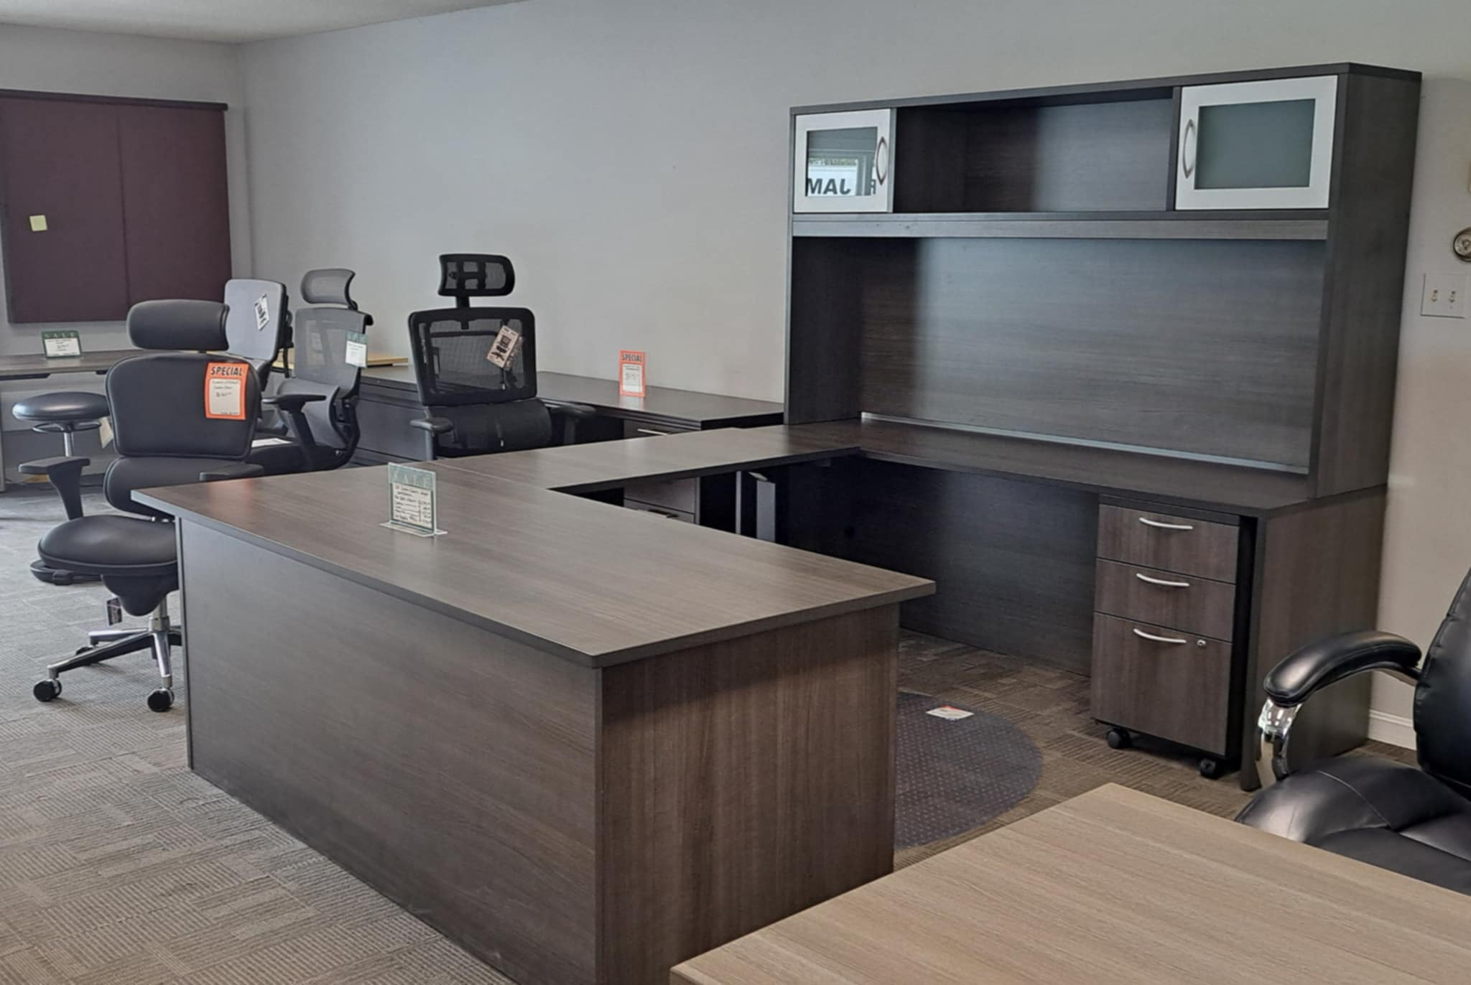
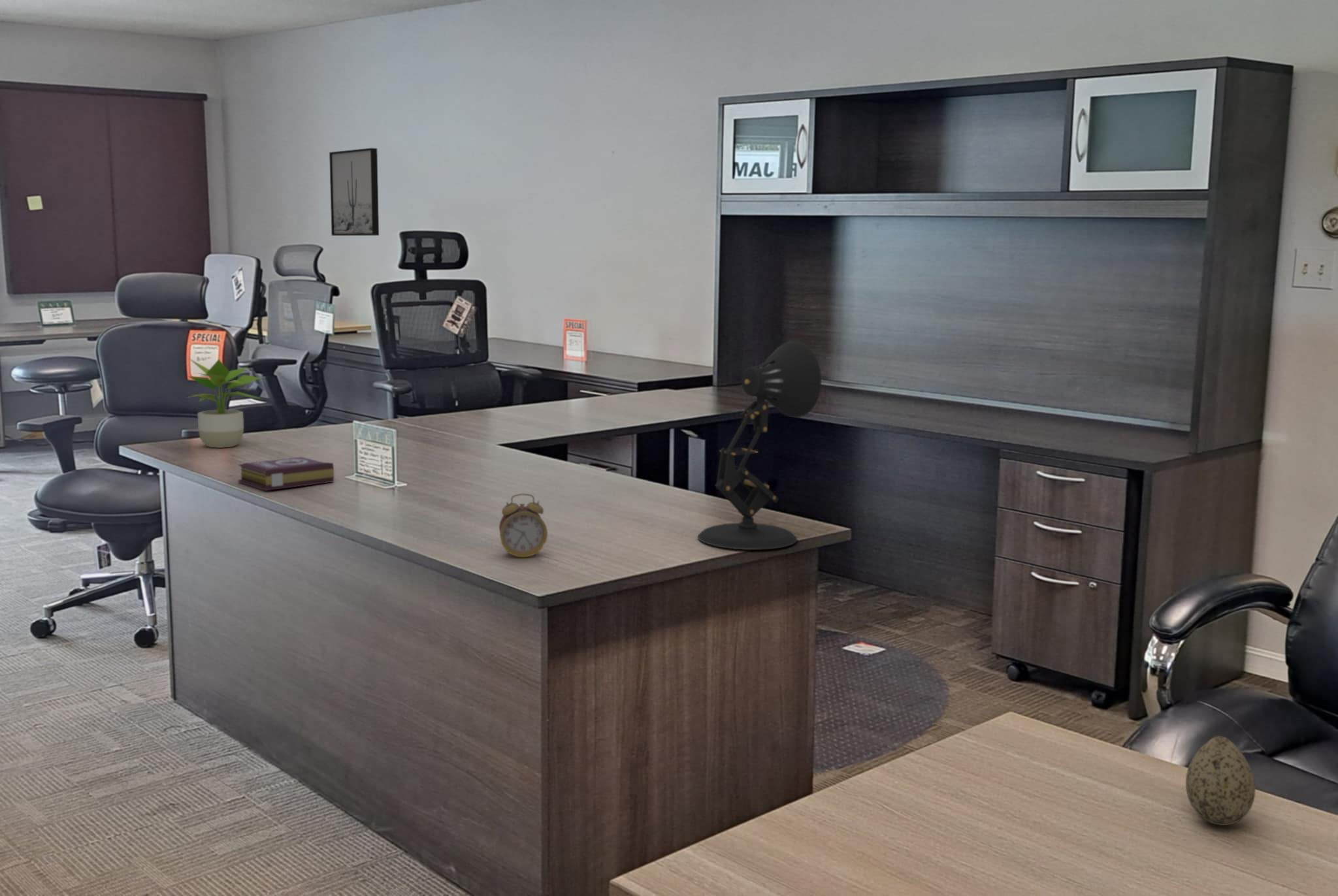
+ potted plant [186,357,264,449]
+ desk lamp [697,340,822,551]
+ wall art [329,148,380,236]
+ book [237,456,334,491]
+ alarm clock [498,493,548,558]
+ decorative egg [1185,735,1256,826]
